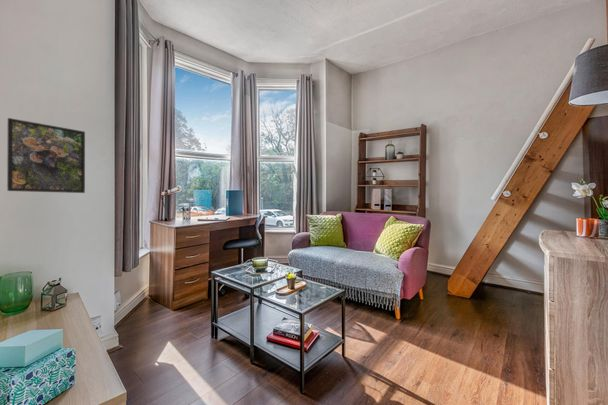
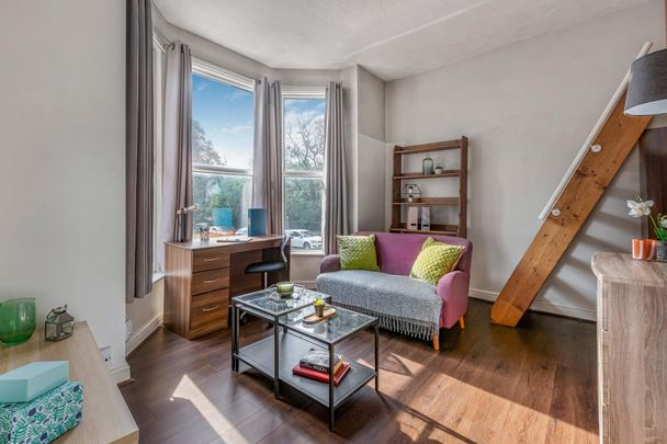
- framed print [6,117,86,194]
